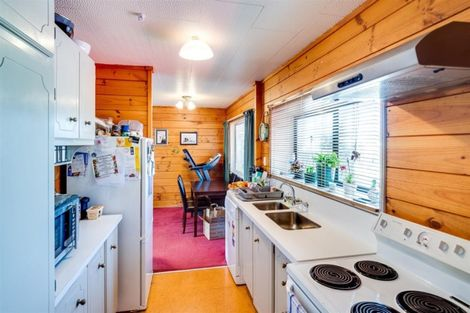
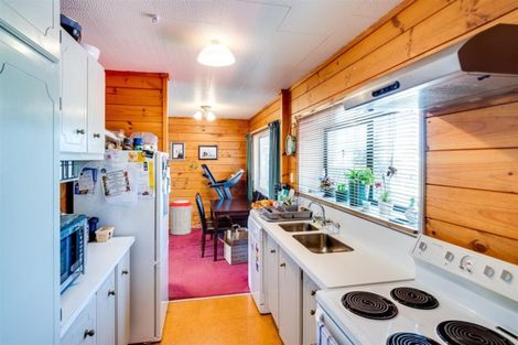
+ trash can [168,198,194,236]
